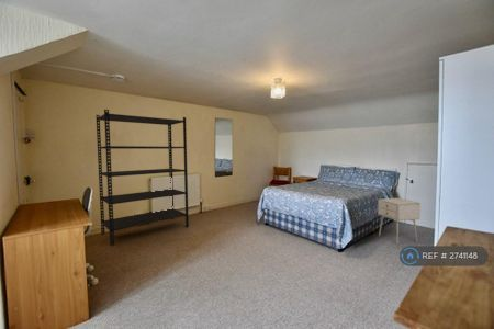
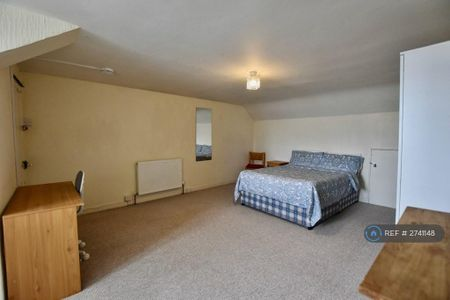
- nightstand [377,197,422,245]
- shelving unit [94,109,190,247]
